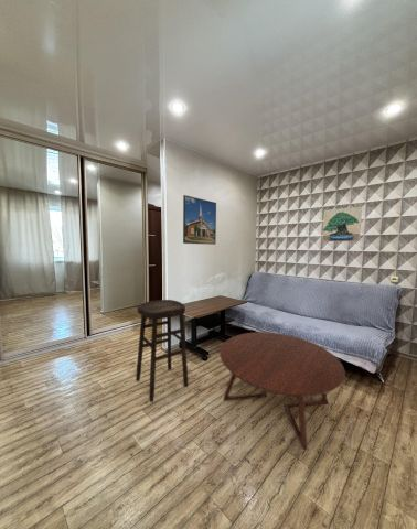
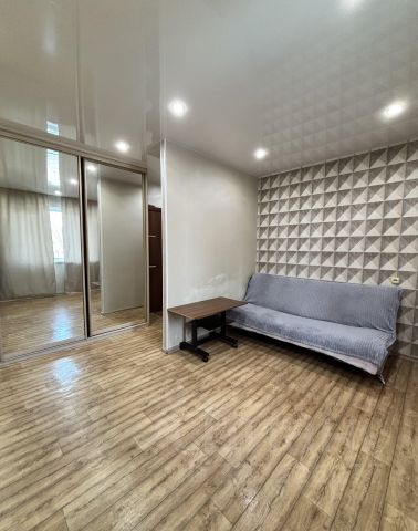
- coffee table [218,331,346,451]
- stool [135,299,189,403]
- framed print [182,194,217,246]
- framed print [321,206,363,242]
